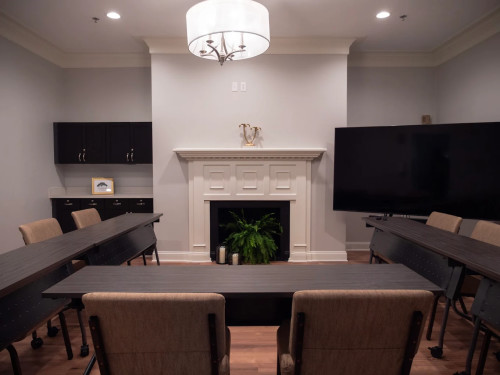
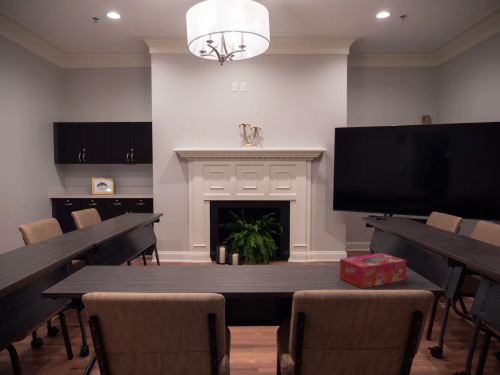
+ tissue box [339,252,407,289]
